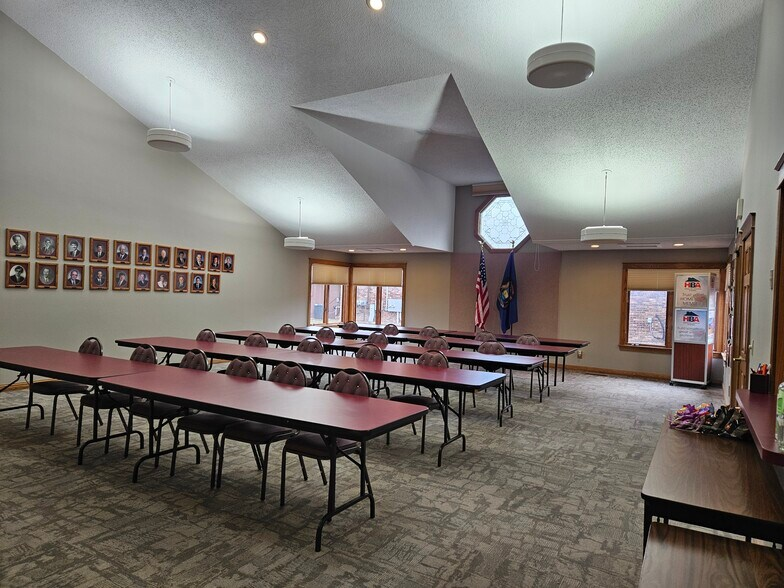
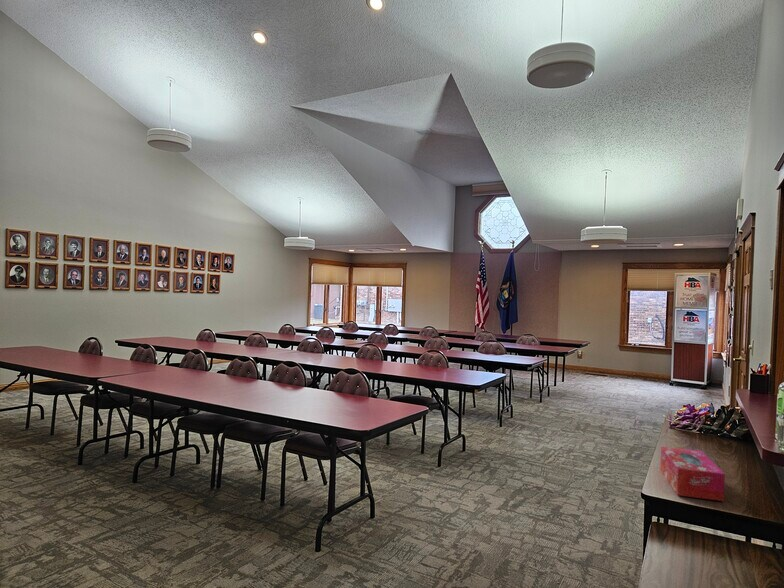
+ tissue box [659,446,726,502]
